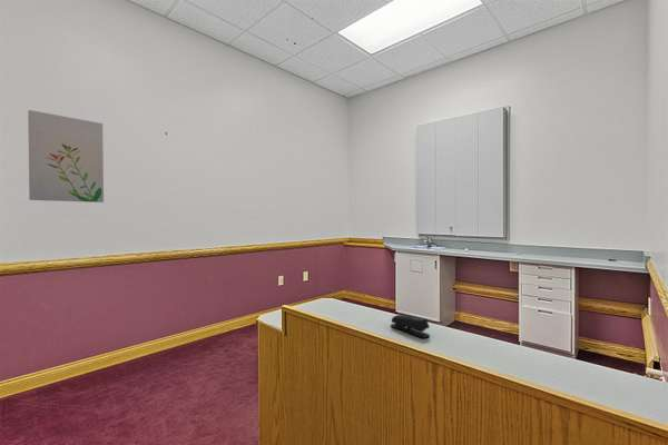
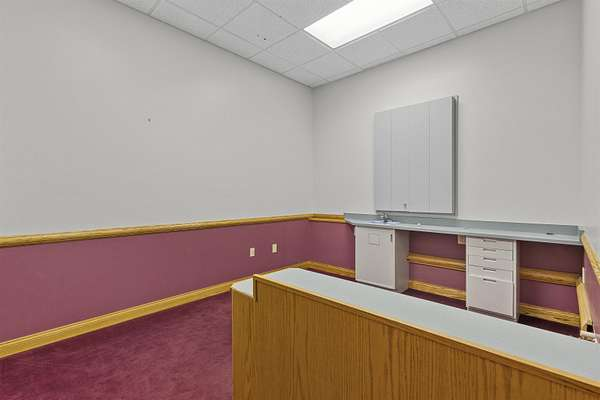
- wall art [27,109,105,204]
- stapler [390,314,431,339]
